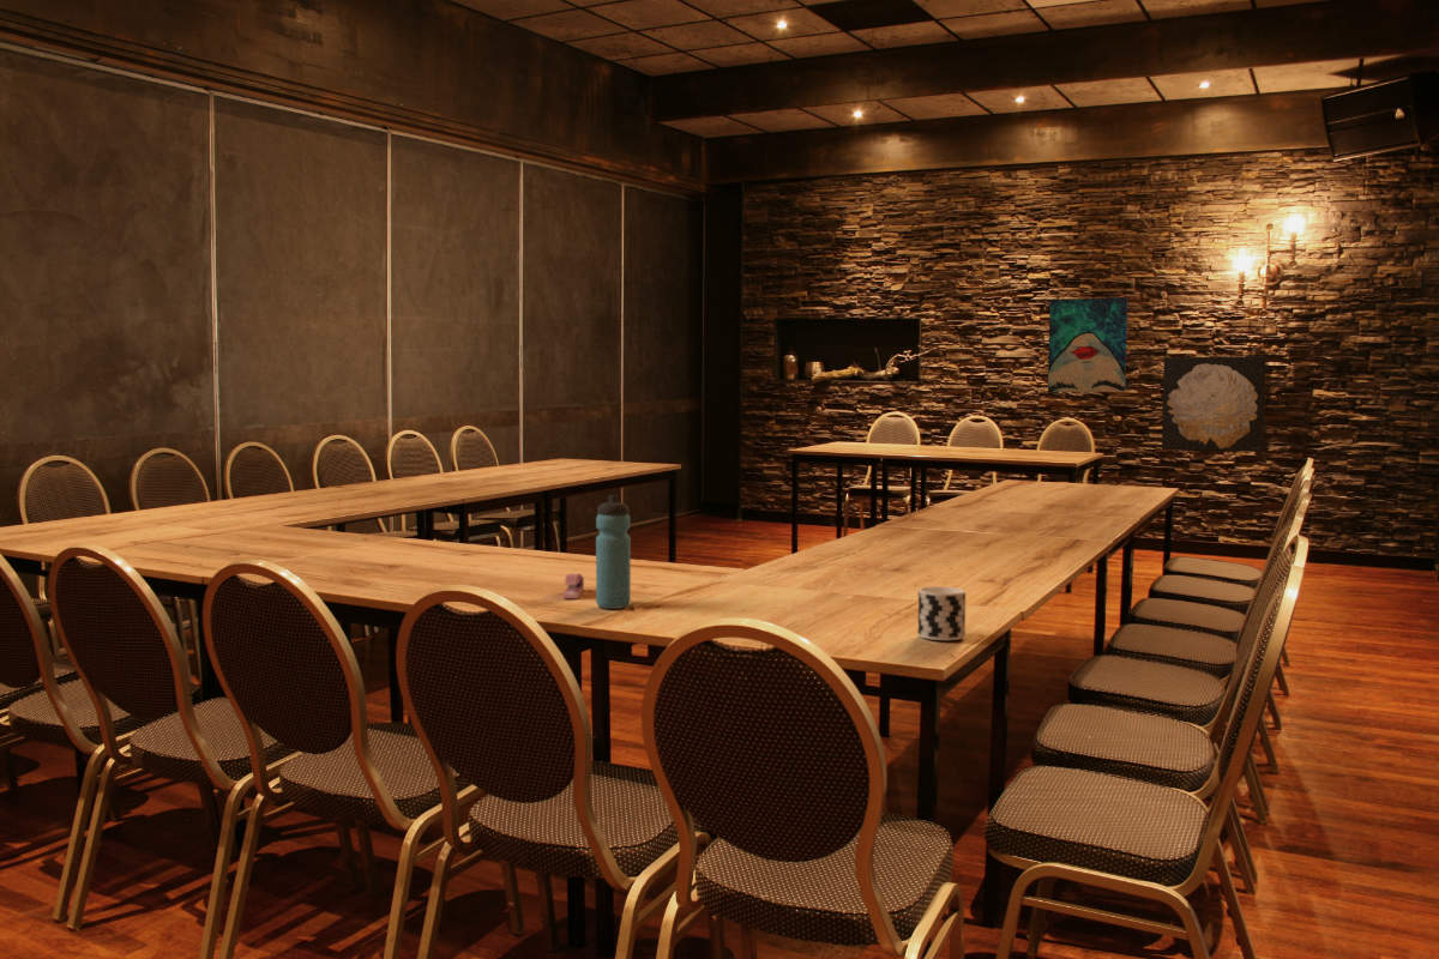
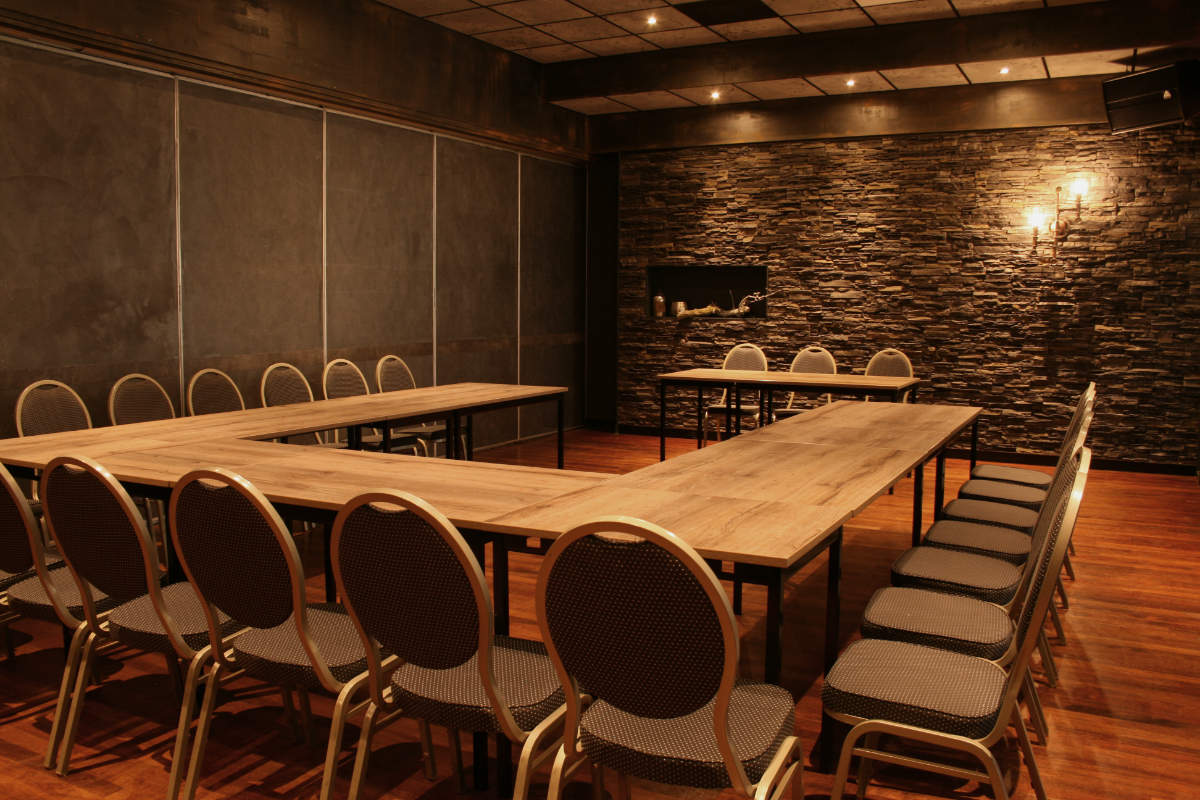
- wall art [1047,296,1128,393]
- stapler [562,573,585,599]
- wall art [1161,355,1268,453]
- cup [916,585,967,641]
- water bottle [595,494,632,610]
